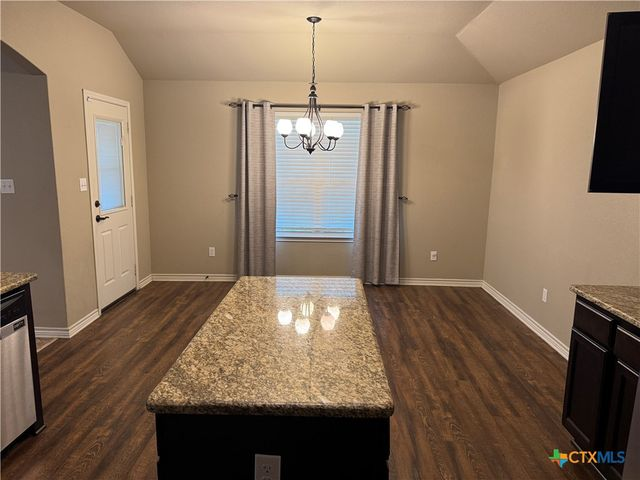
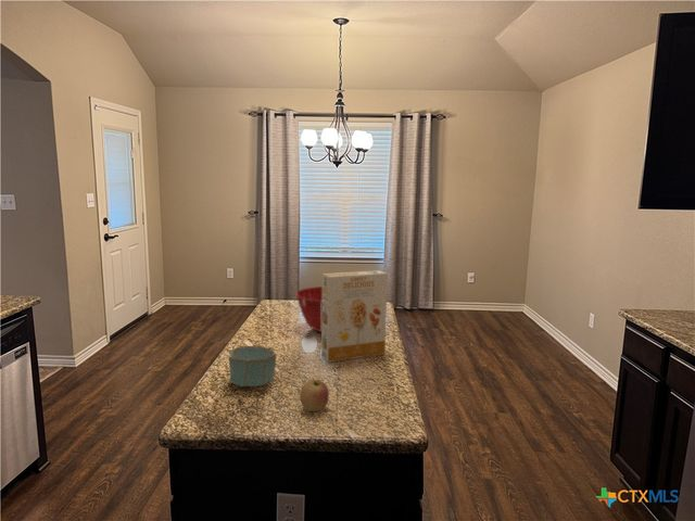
+ bowl [228,345,277,389]
+ apple [299,379,330,412]
+ mixing bowl [294,285,323,333]
+ cereal box [320,269,389,364]
